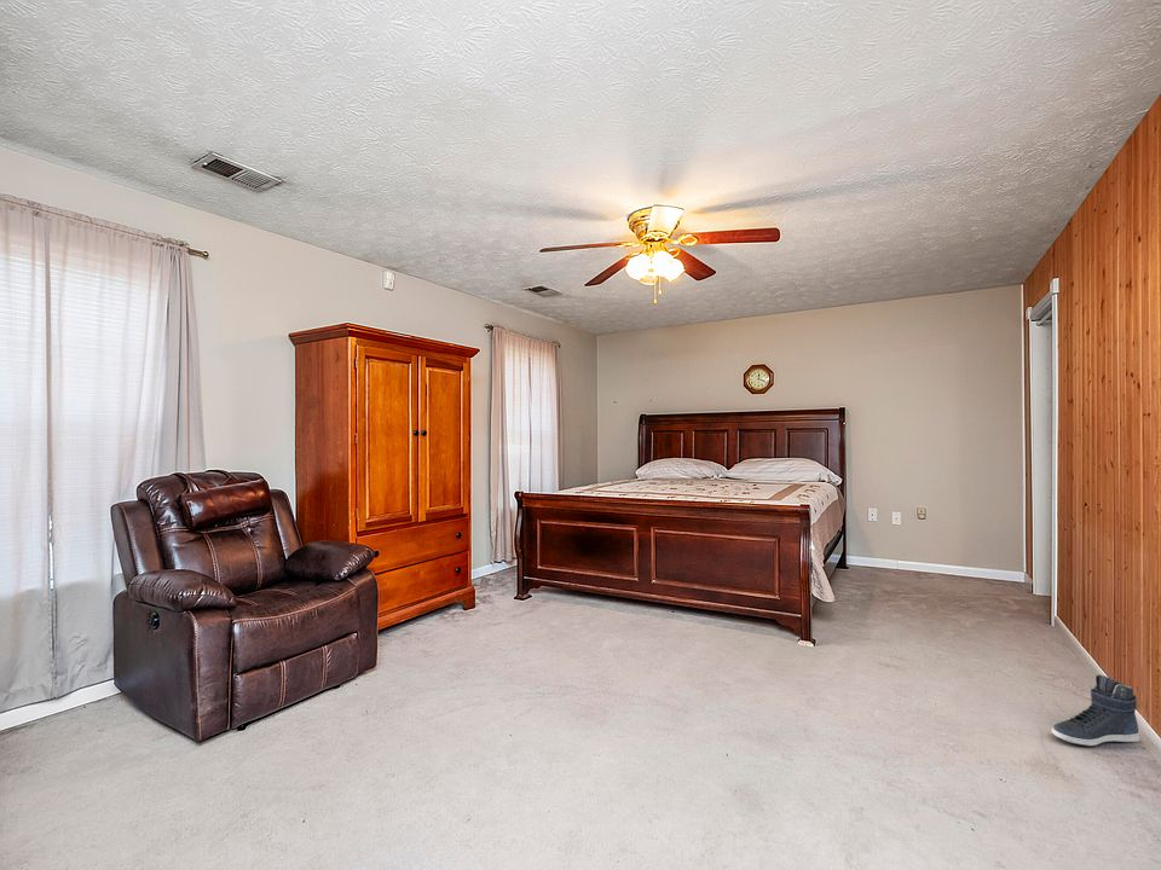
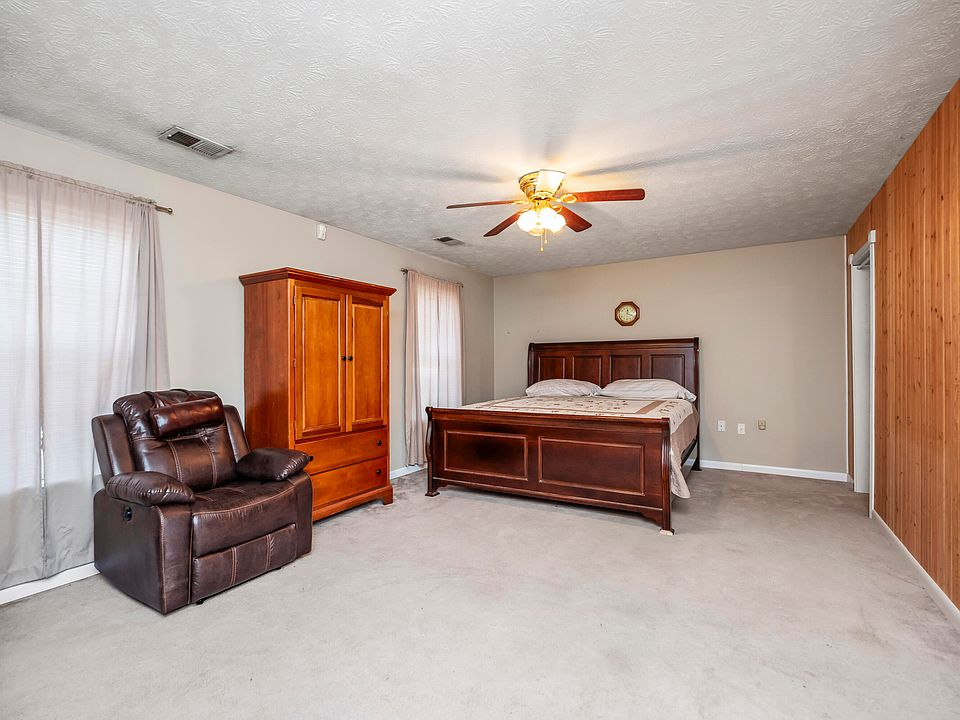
- sneaker [1051,673,1140,748]
